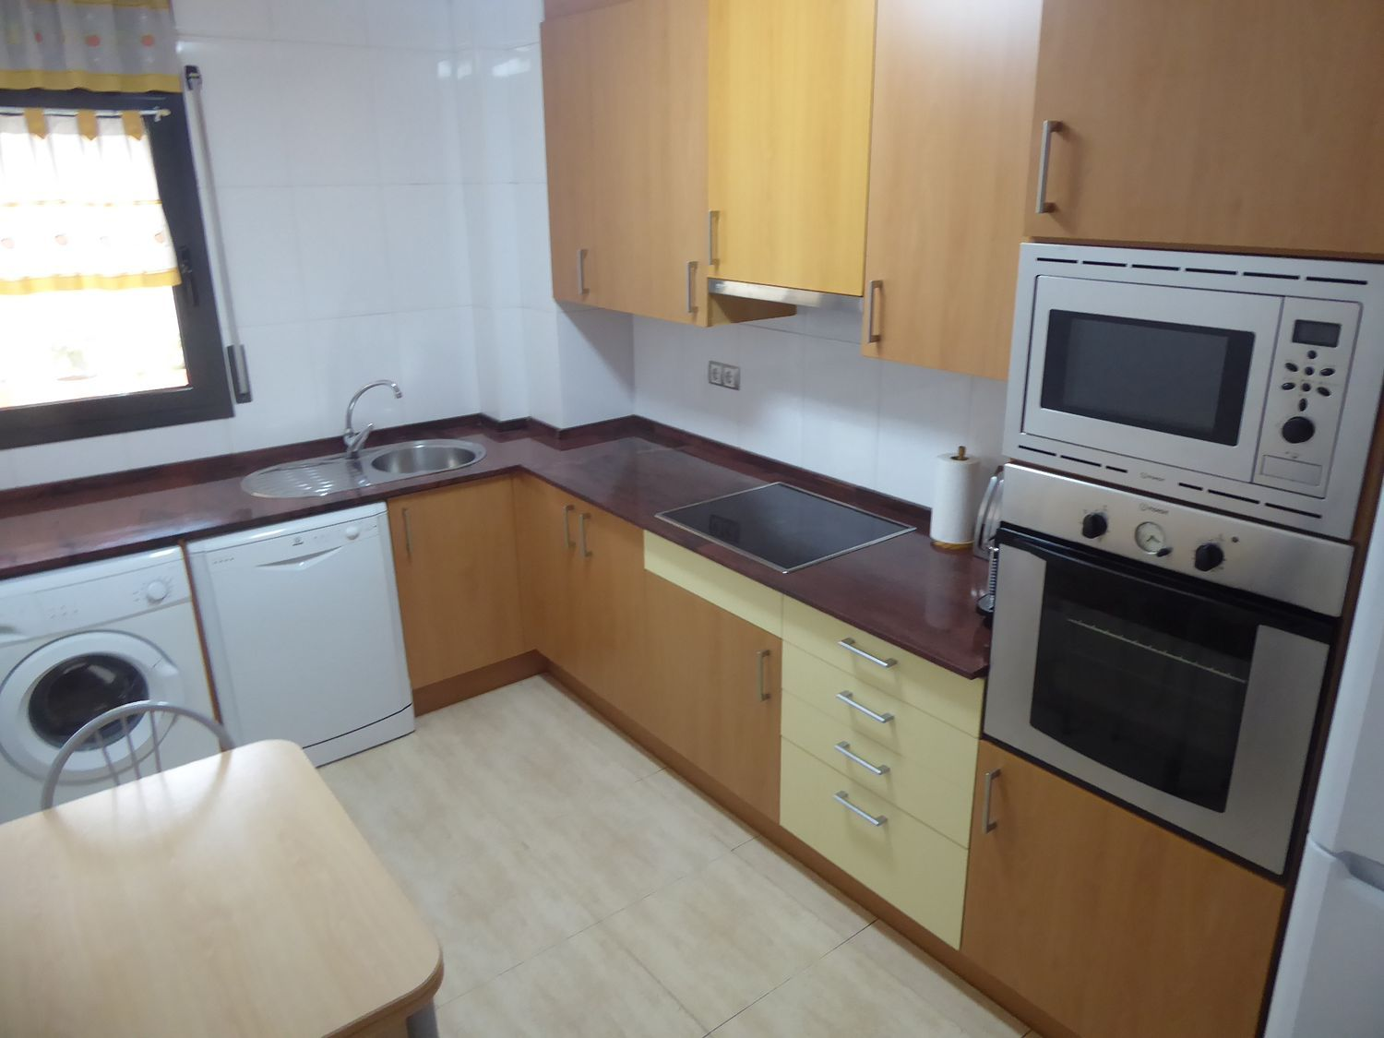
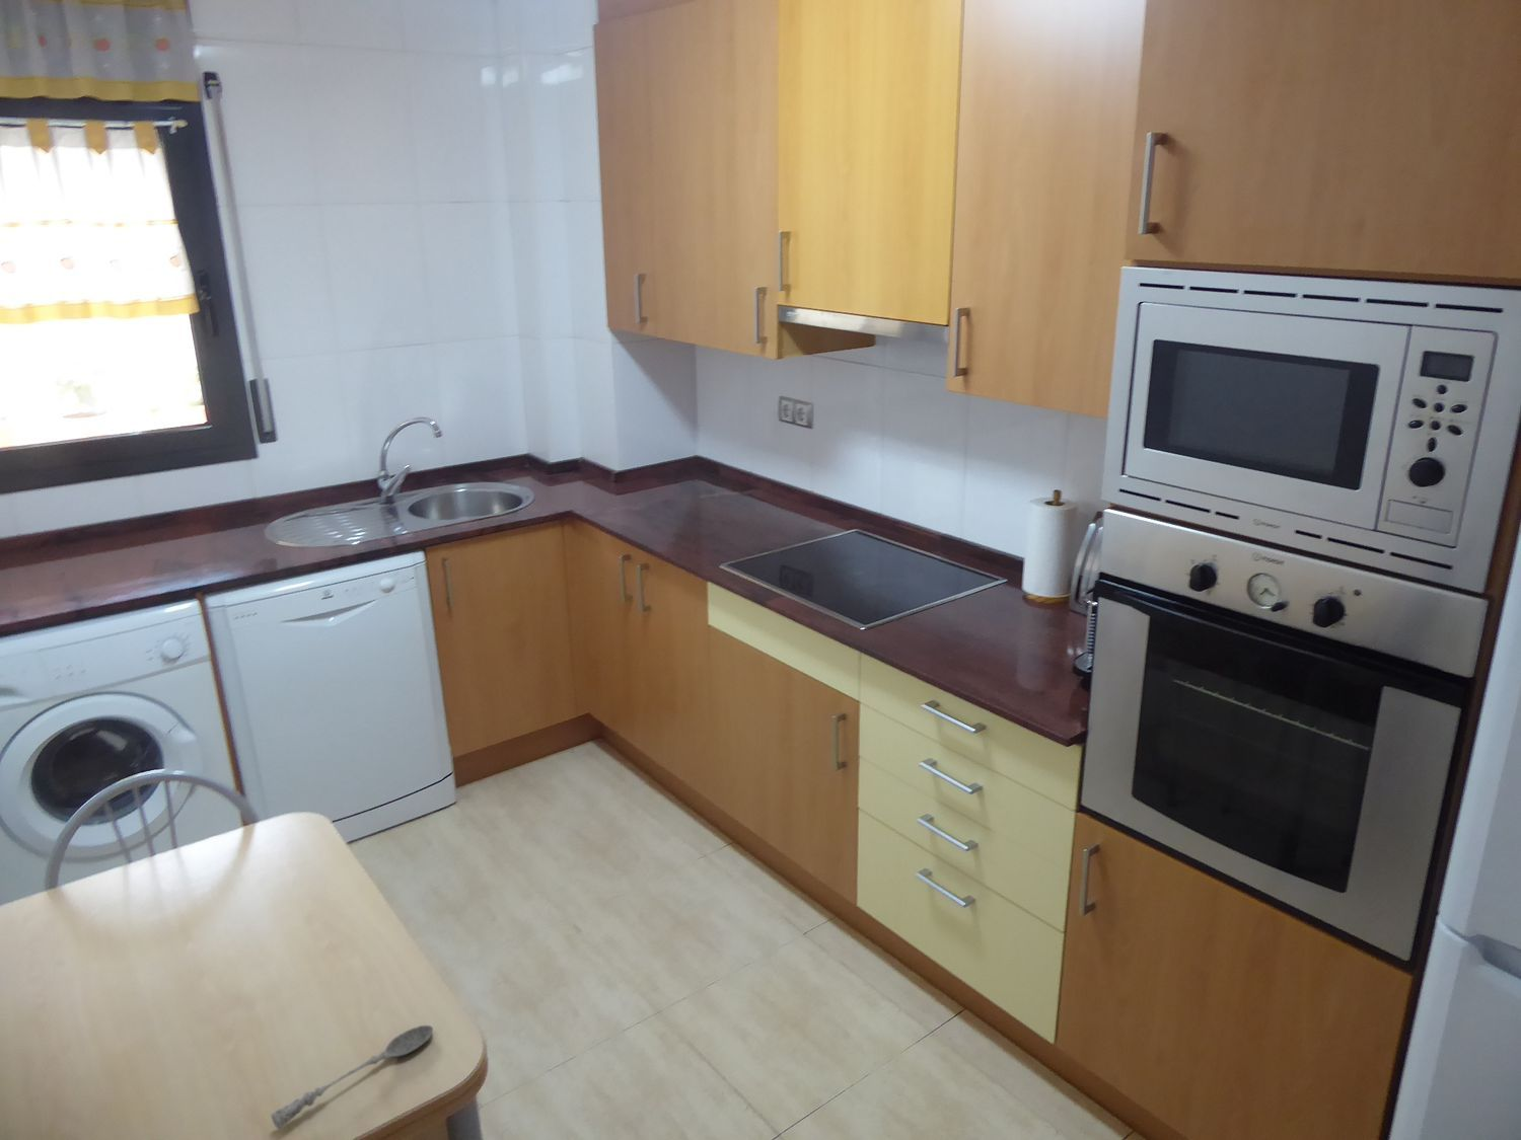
+ soupspoon [269,1025,434,1130]
